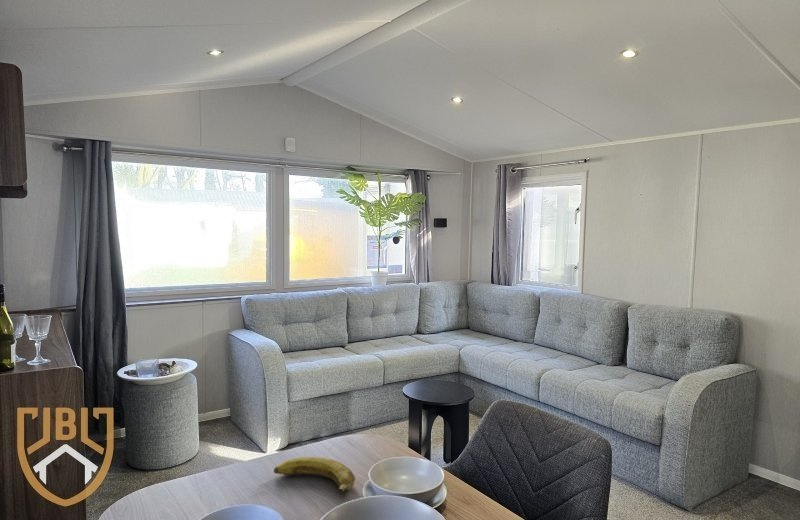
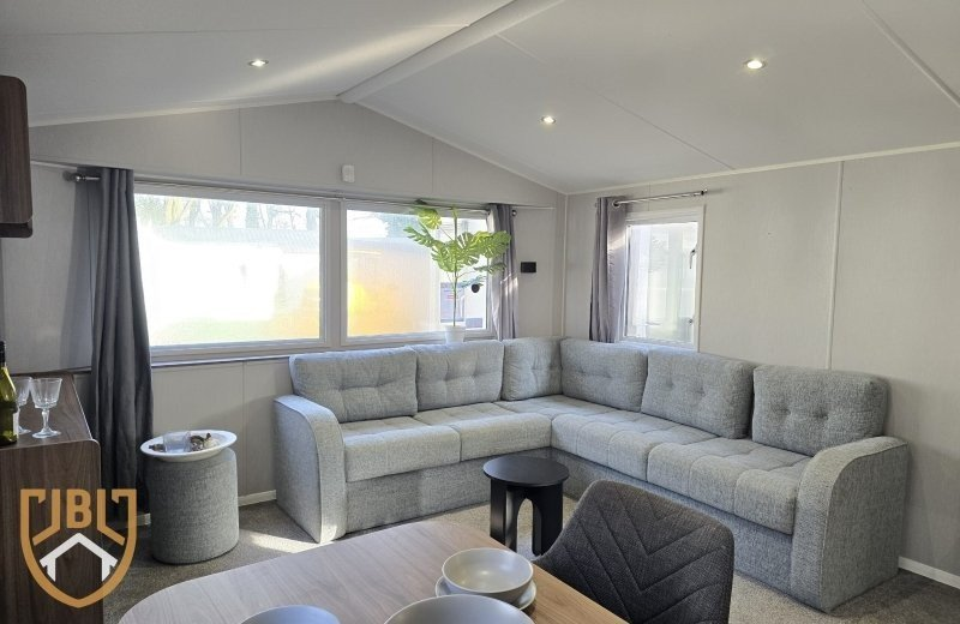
- banana [273,456,356,493]
